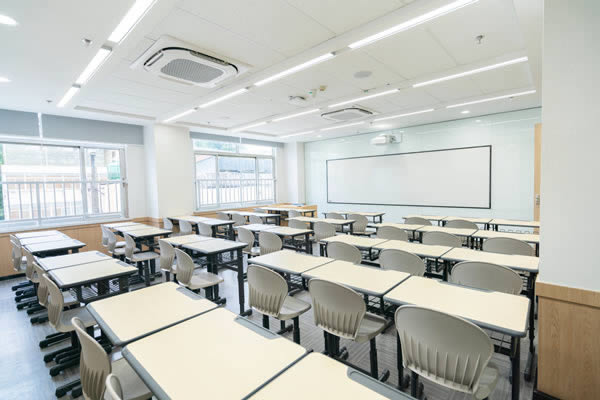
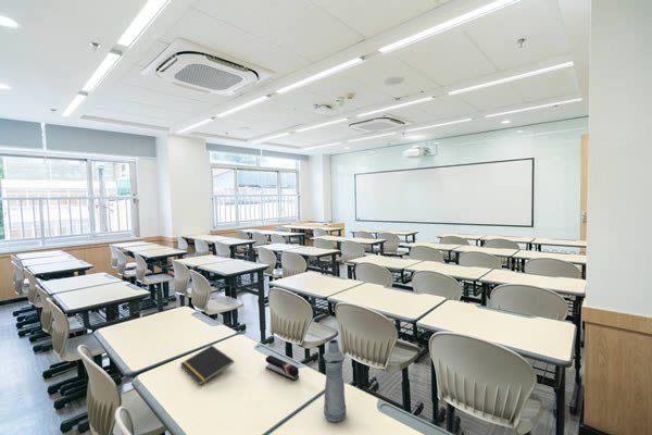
+ stapler [265,355,300,382]
+ bottle [322,338,348,422]
+ notepad [179,345,235,386]
